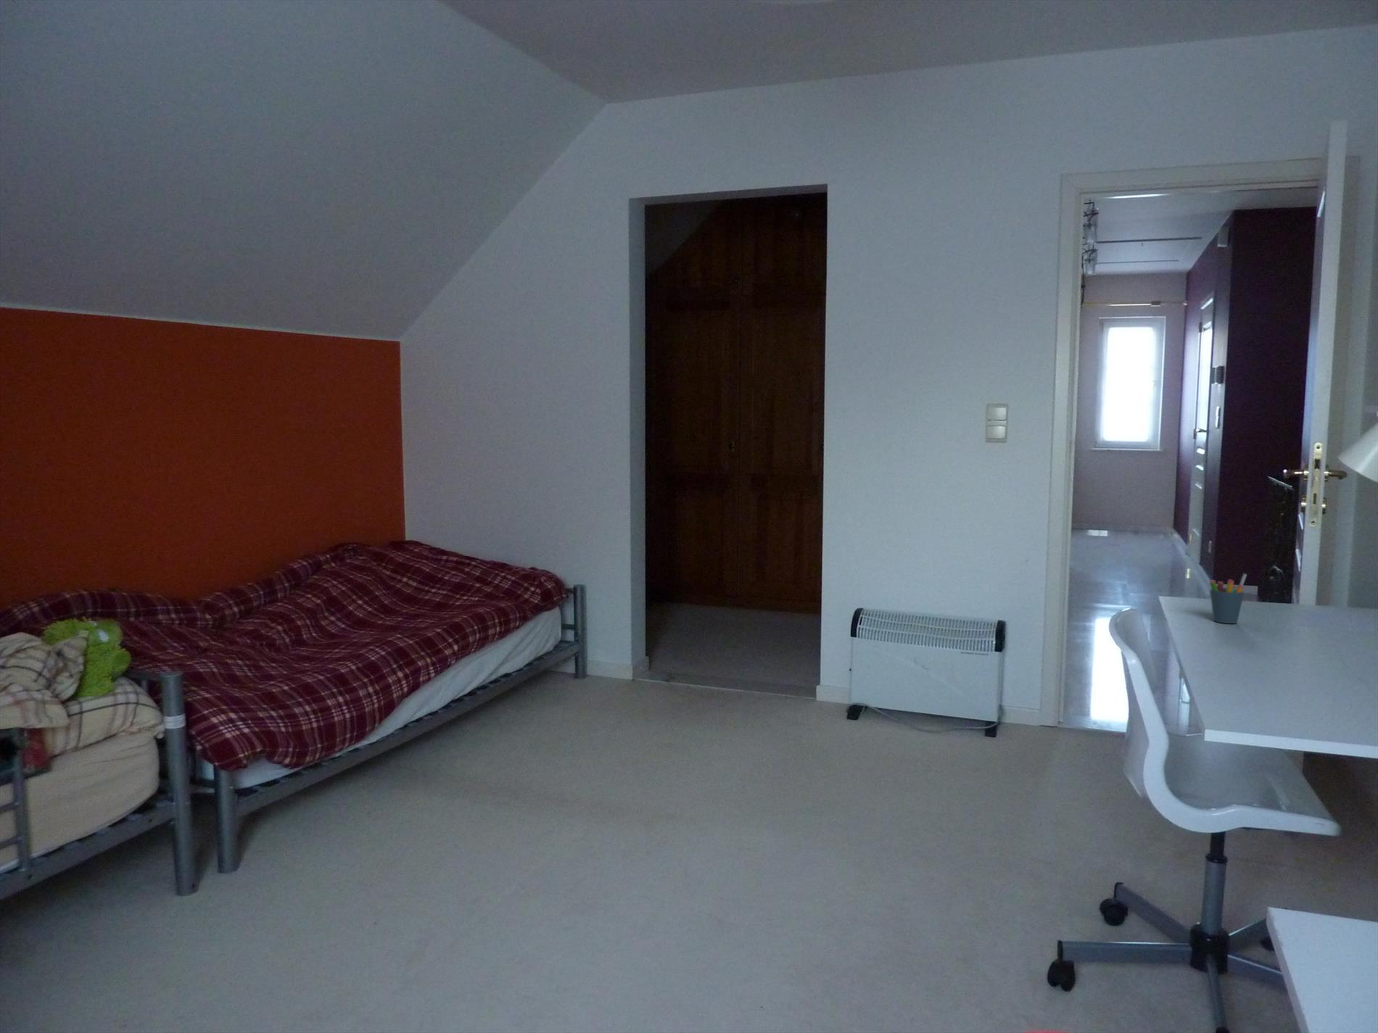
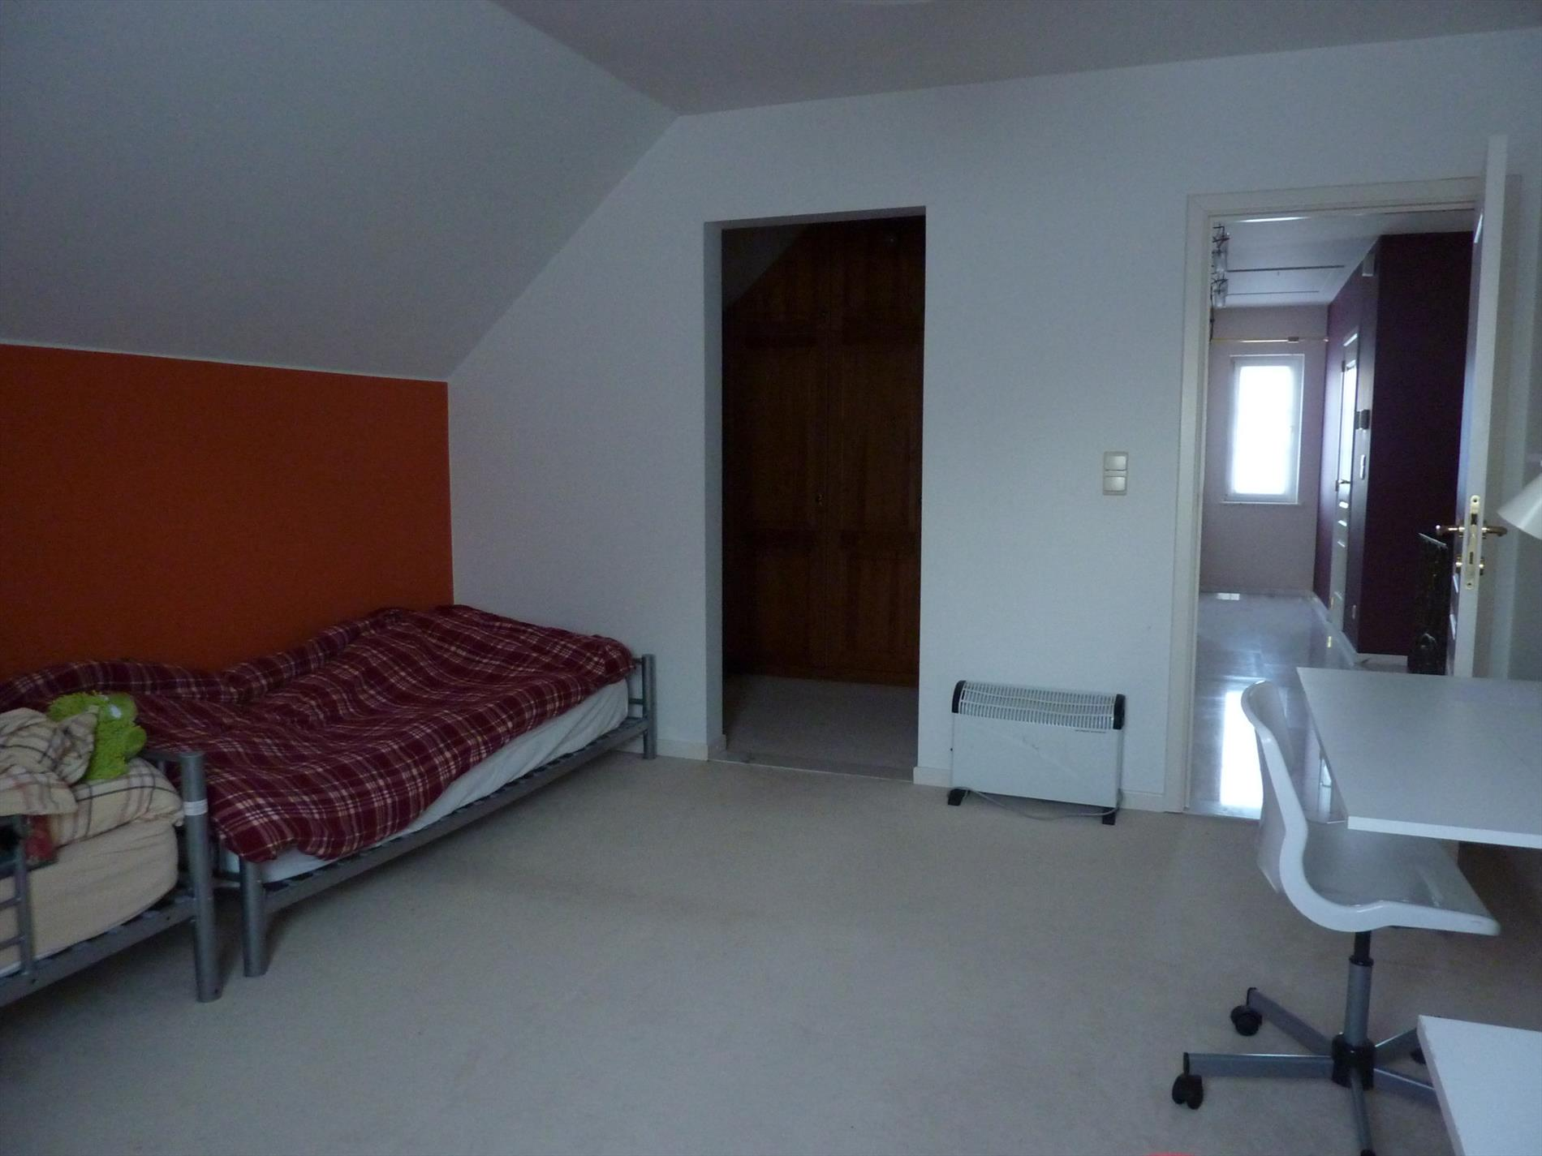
- pen holder [1209,573,1248,624]
